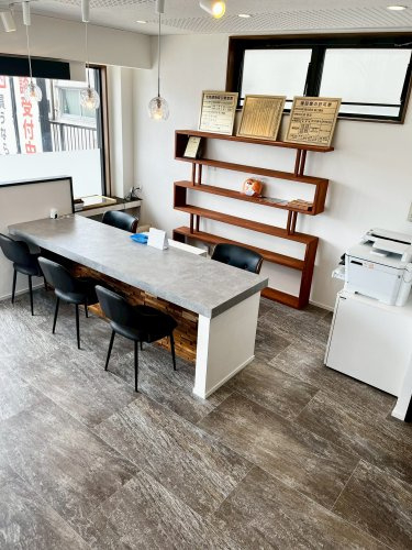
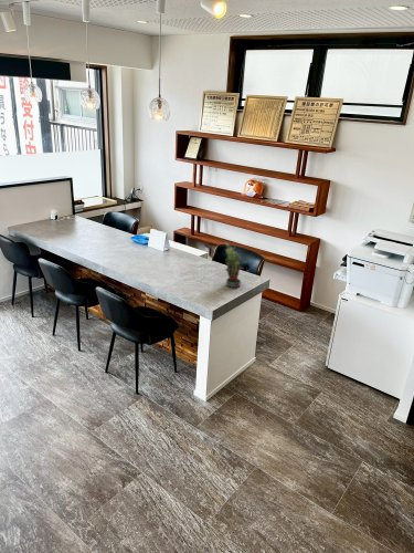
+ potted plant [224,240,247,289]
